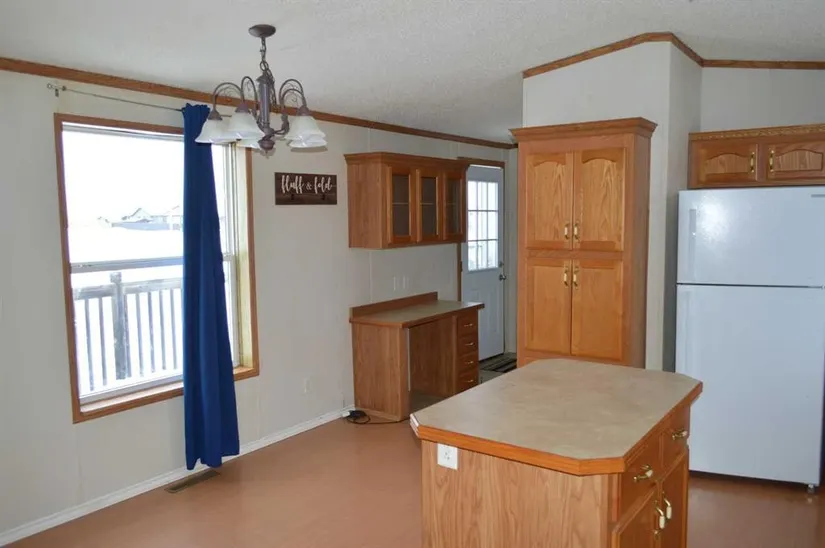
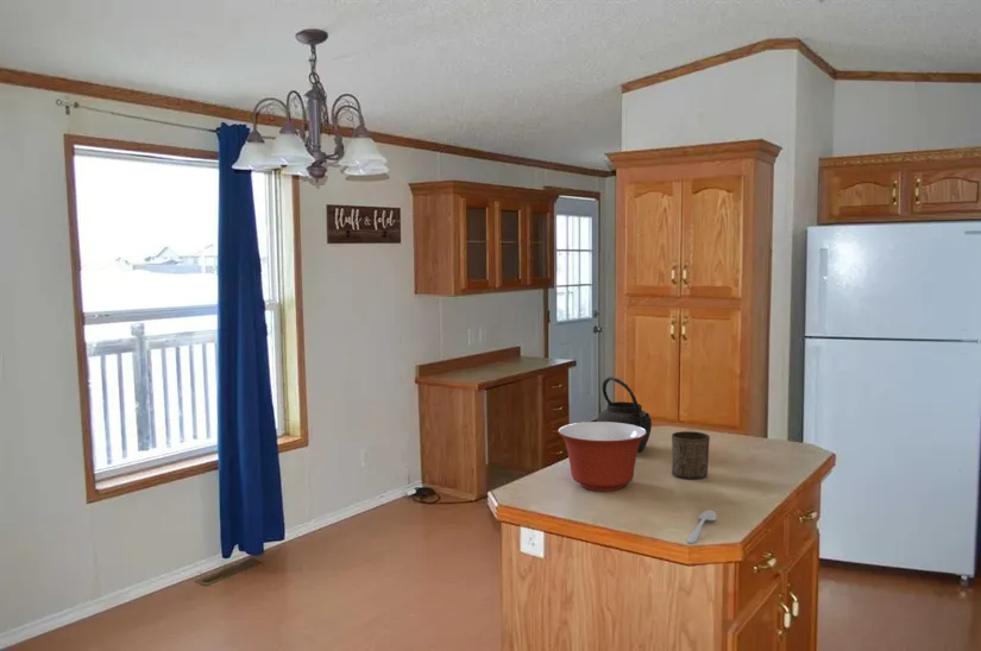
+ mixing bowl [558,421,647,493]
+ kettle [596,375,653,454]
+ cup [671,430,711,480]
+ spoon [686,510,718,544]
